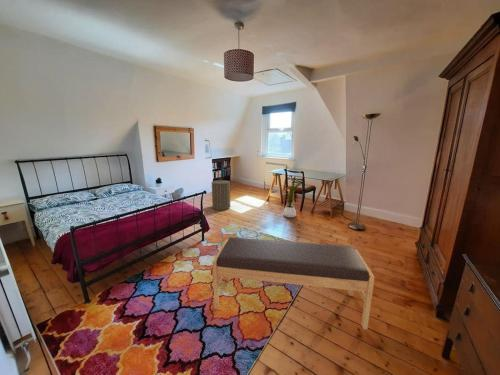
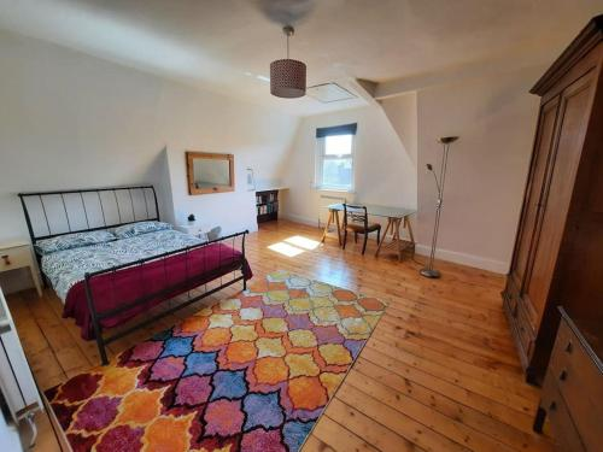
- house plant [281,175,303,218]
- bench [211,236,375,330]
- laundry hamper [210,178,231,211]
